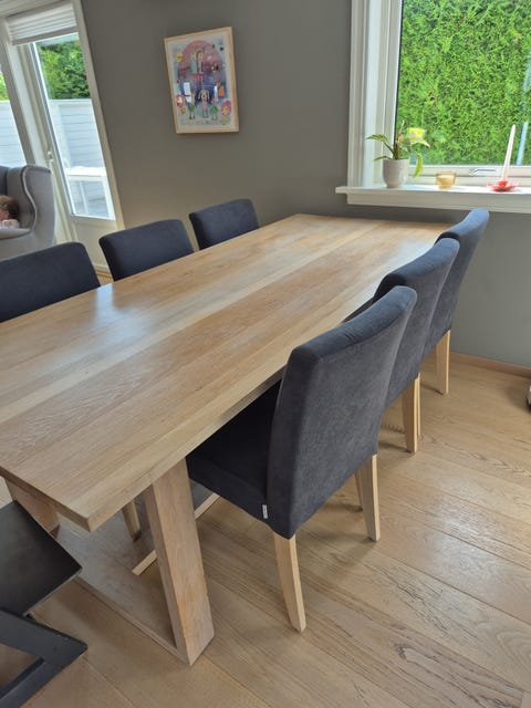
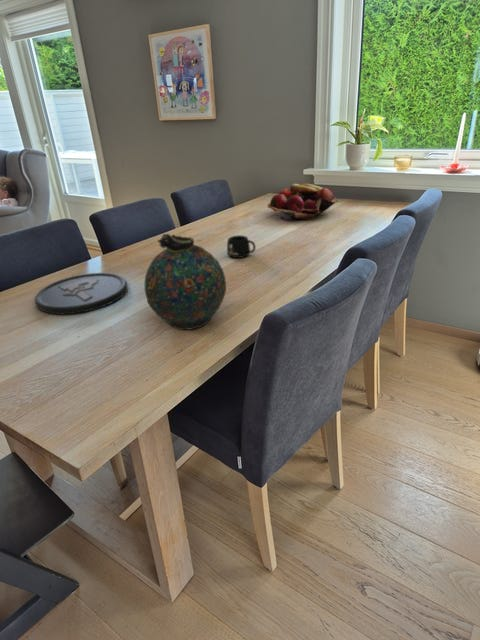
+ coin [34,272,129,315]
+ snuff bottle [144,233,227,331]
+ mug [226,234,257,259]
+ fruit basket [267,183,338,222]
